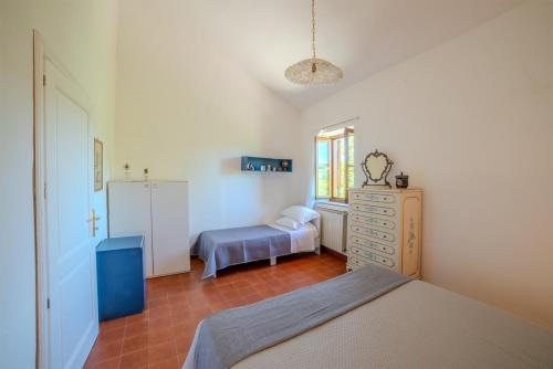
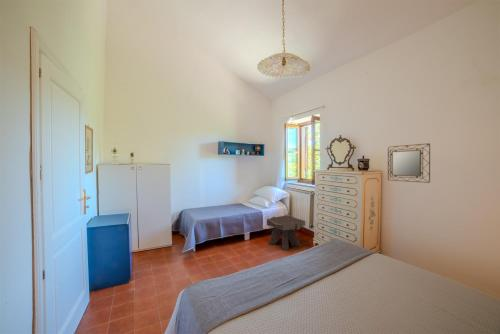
+ home mirror [387,142,431,184]
+ side table [266,214,306,251]
